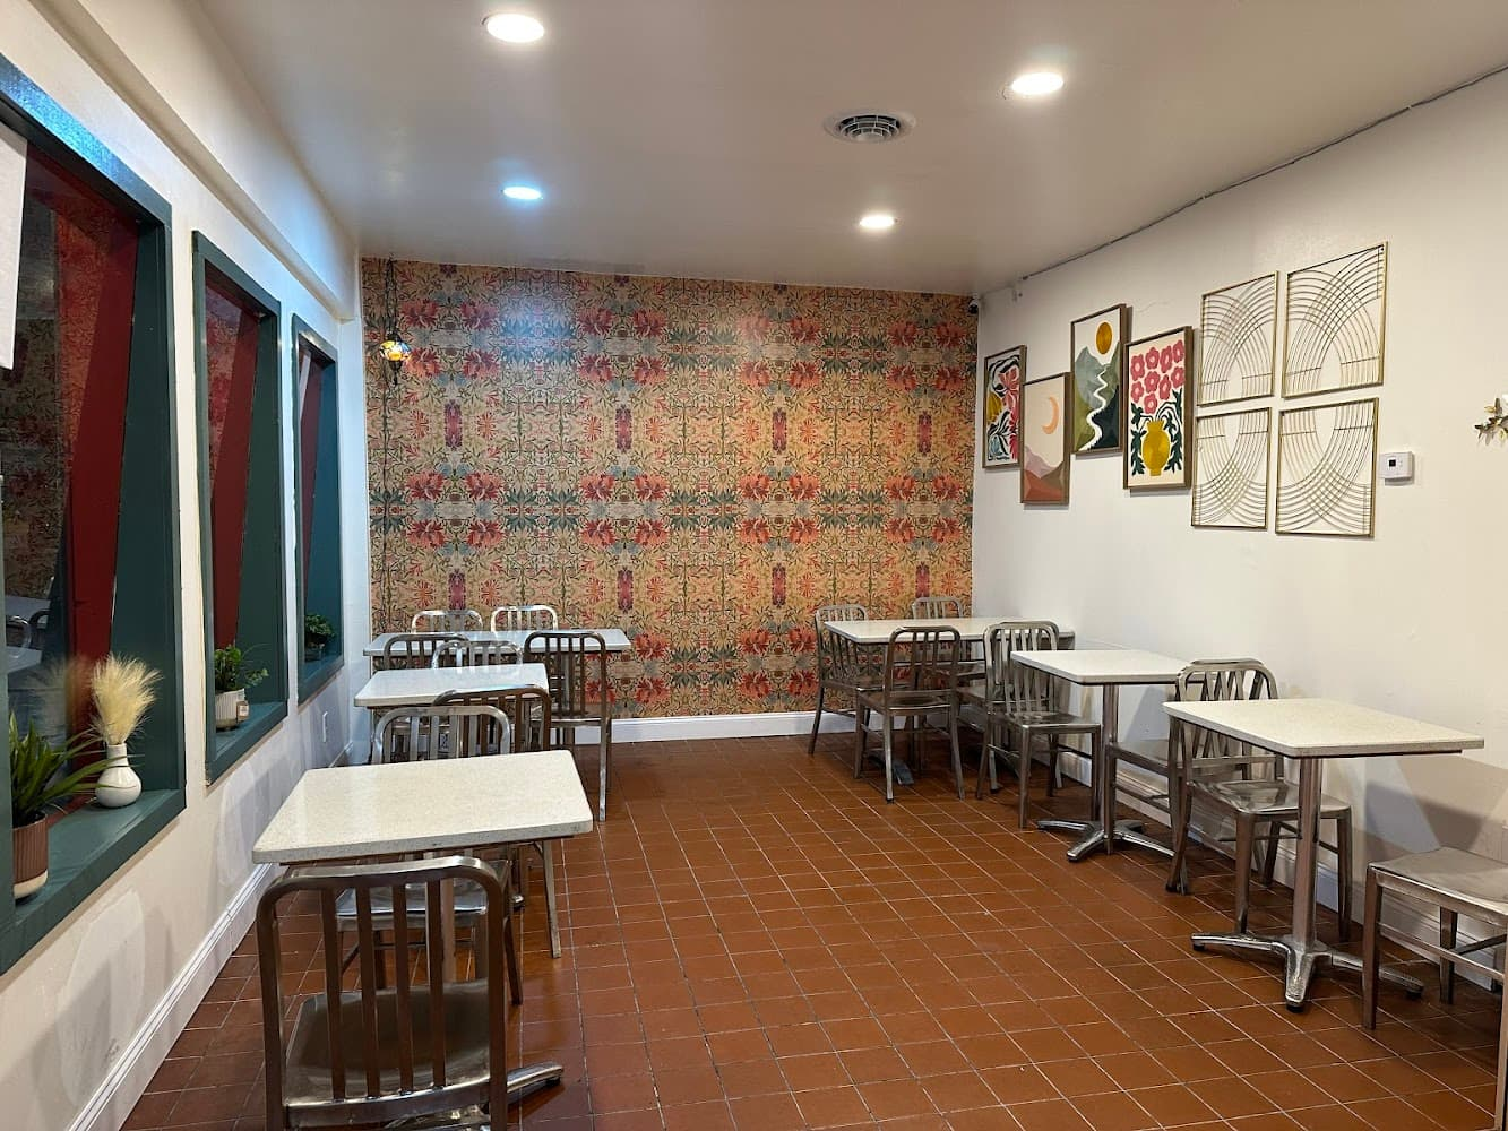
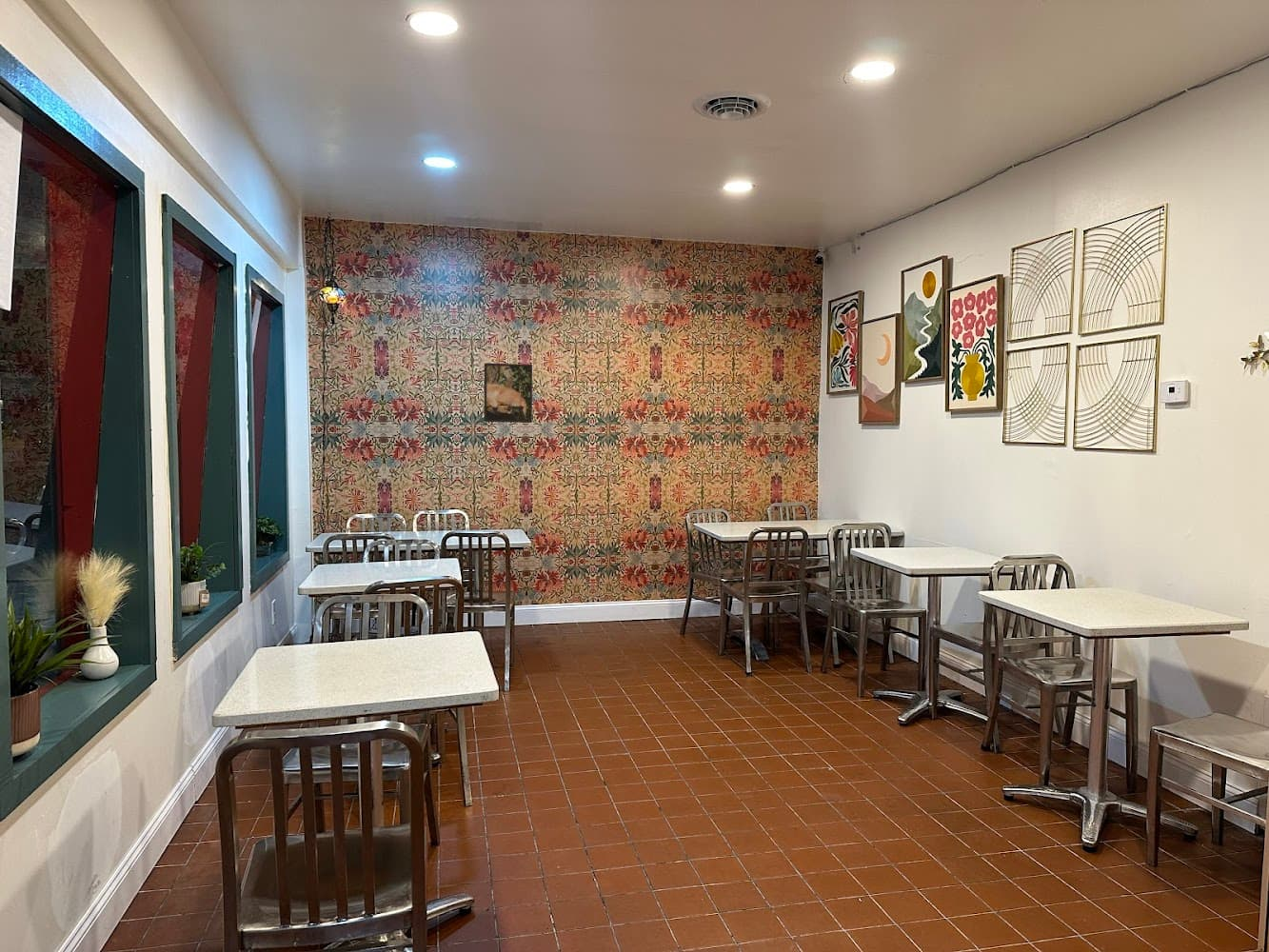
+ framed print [484,362,533,424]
